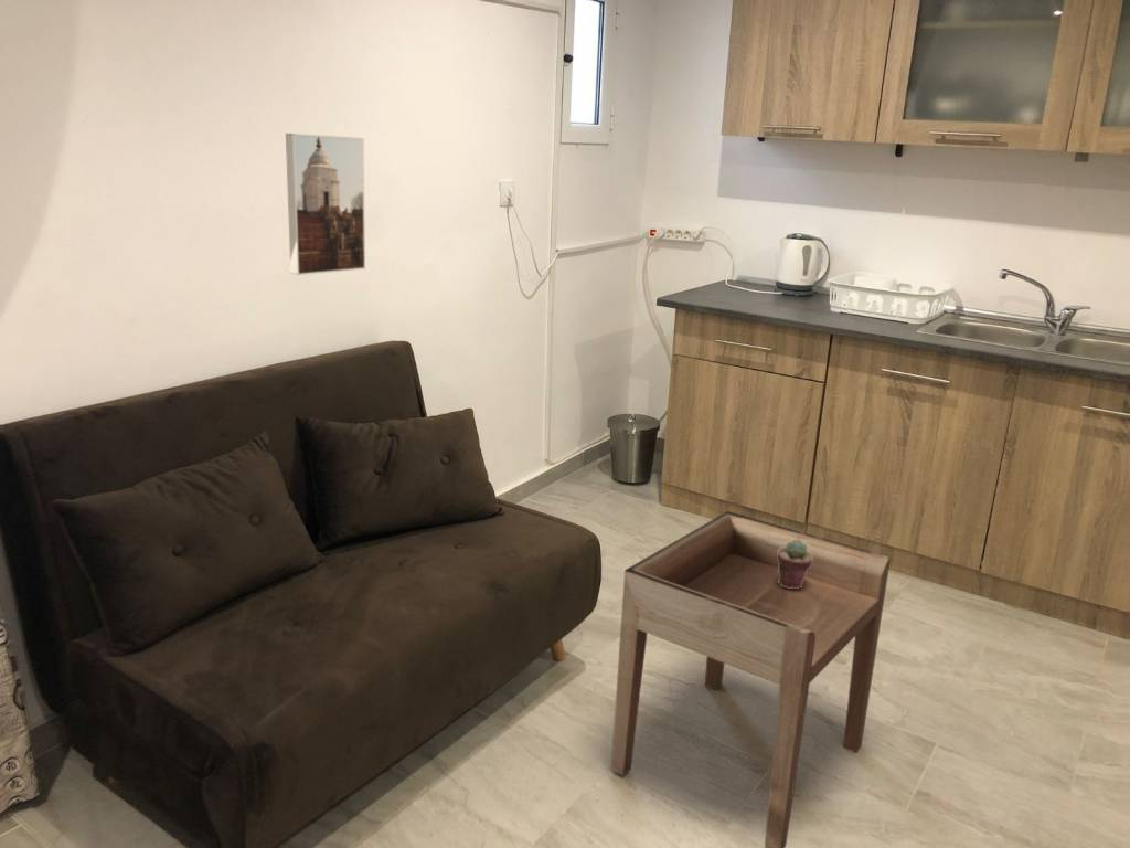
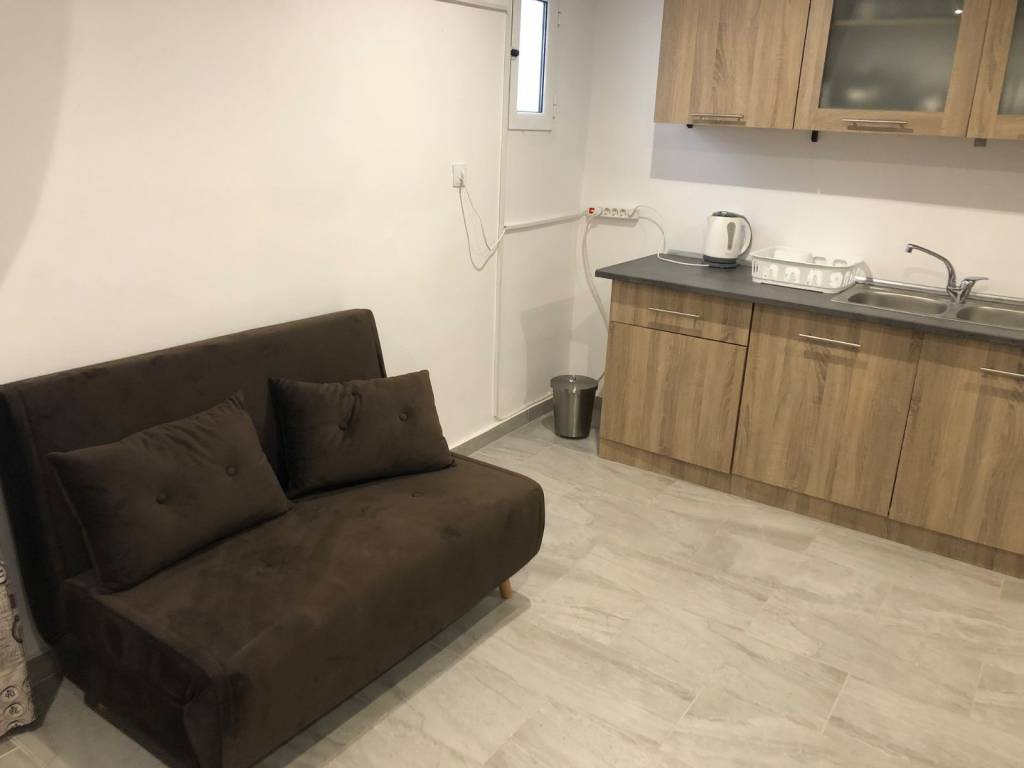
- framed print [285,132,366,276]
- side table [610,510,892,848]
- potted succulent [777,540,813,589]
